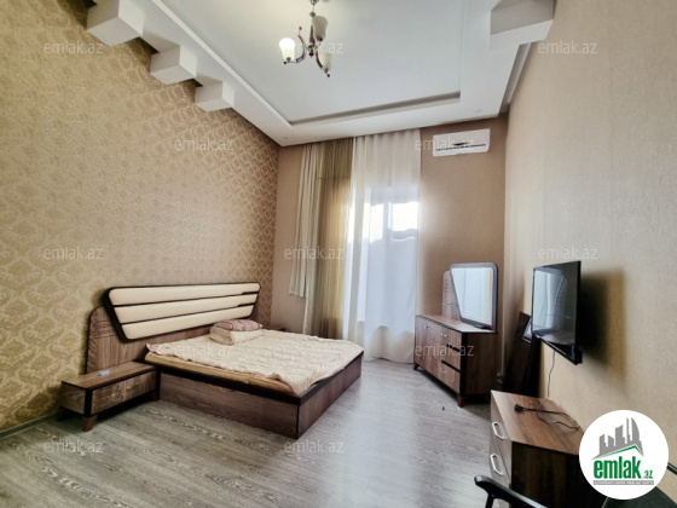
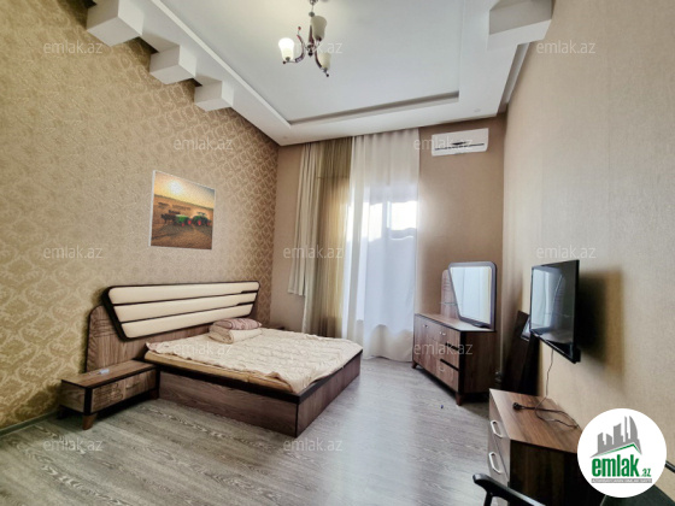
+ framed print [147,169,217,252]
